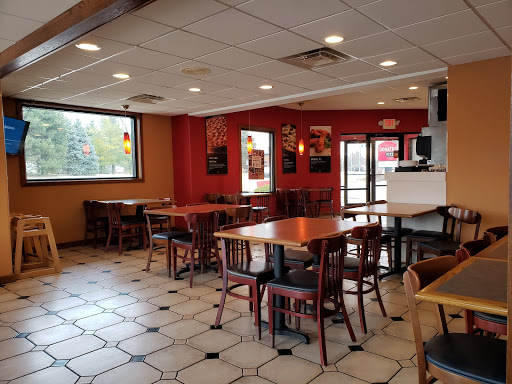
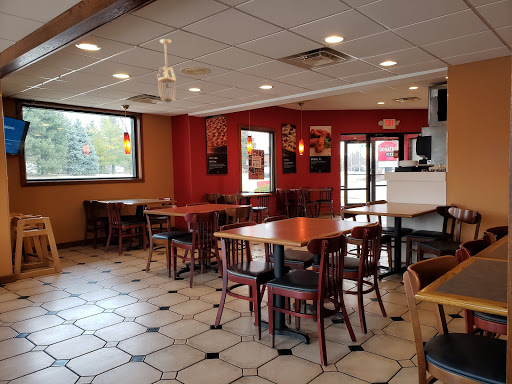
+ ceiling light fixture [147,38,180,104]
